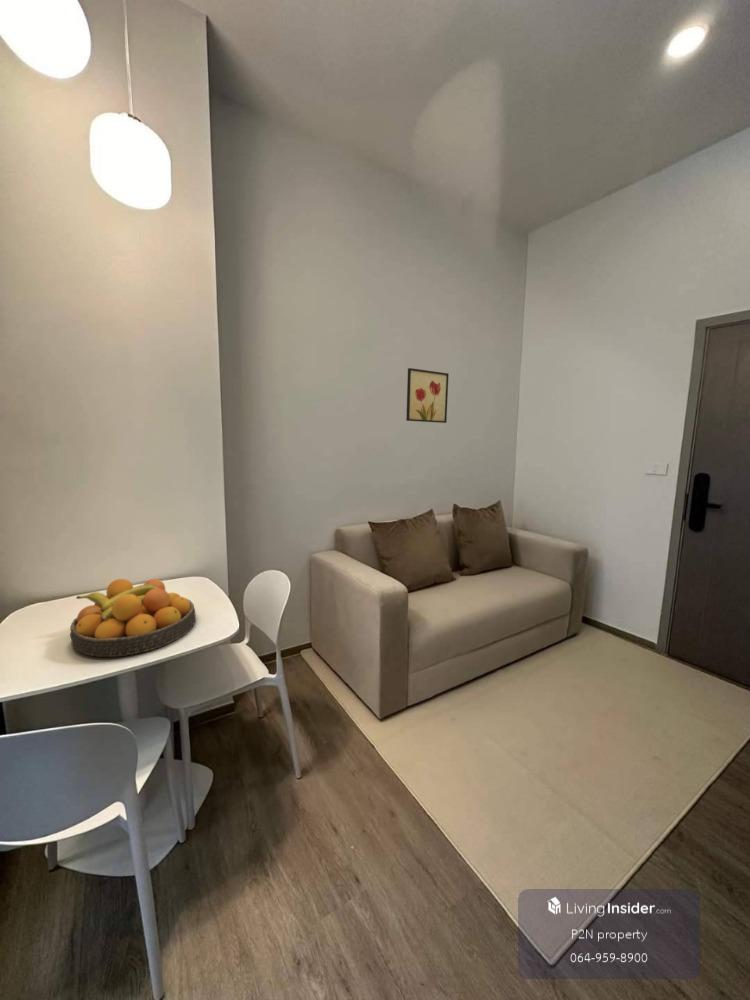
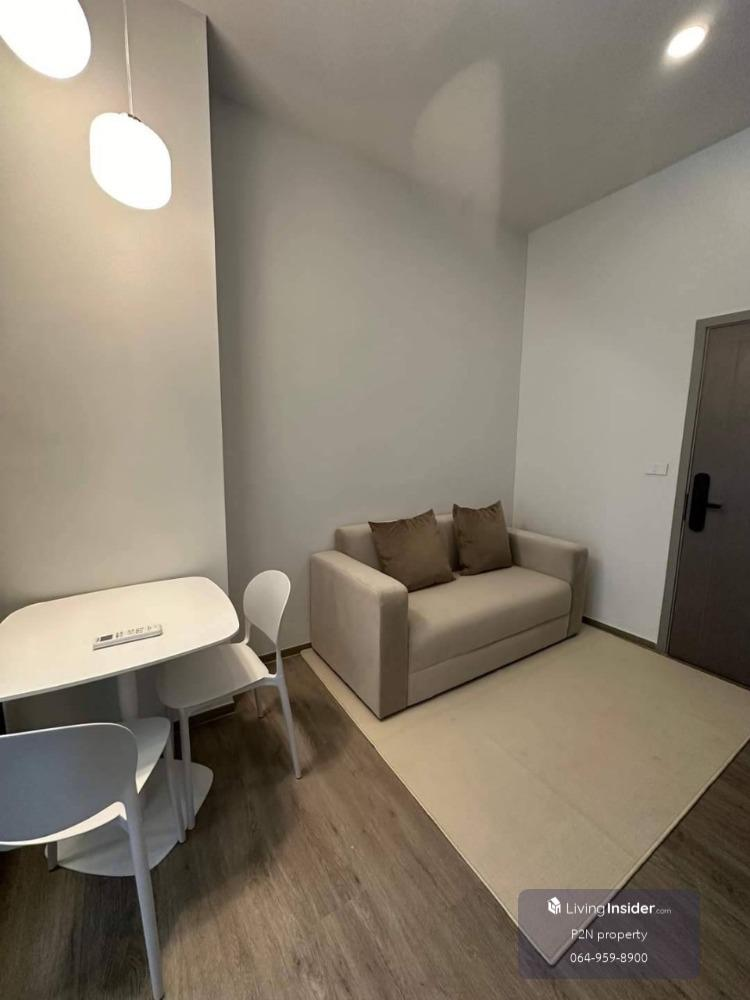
- wall art [405,367,449,424]
- fruit bowl [69,578,197,658]
